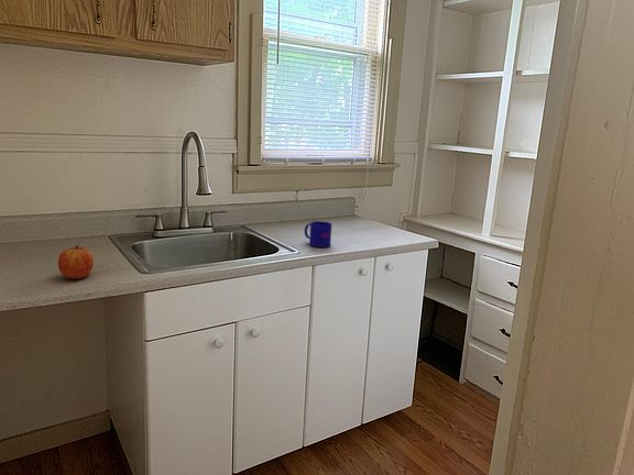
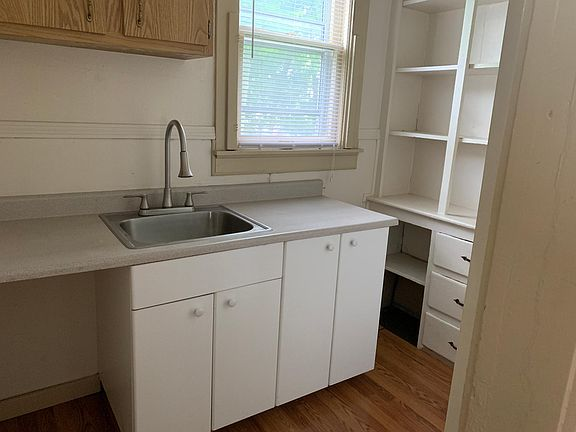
- mug [304,220,332,248]
- apple [57,244,95,280]
